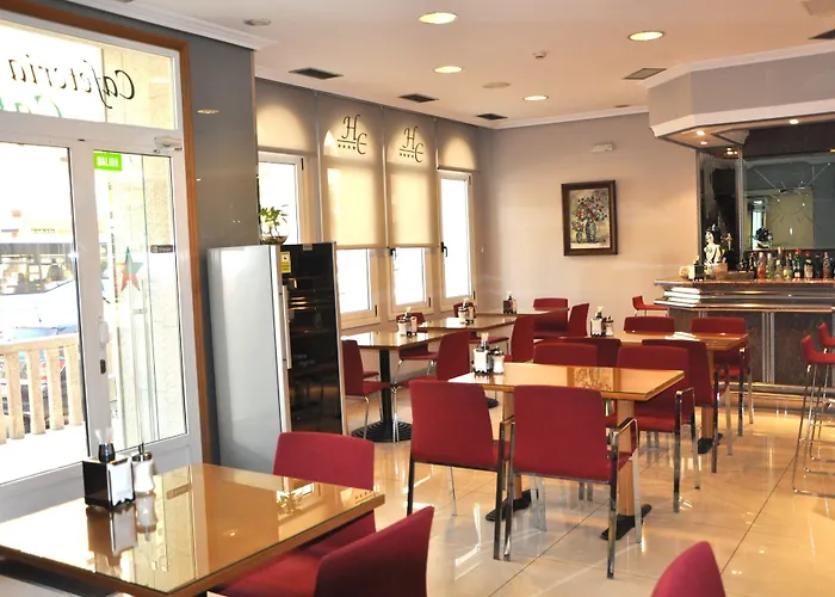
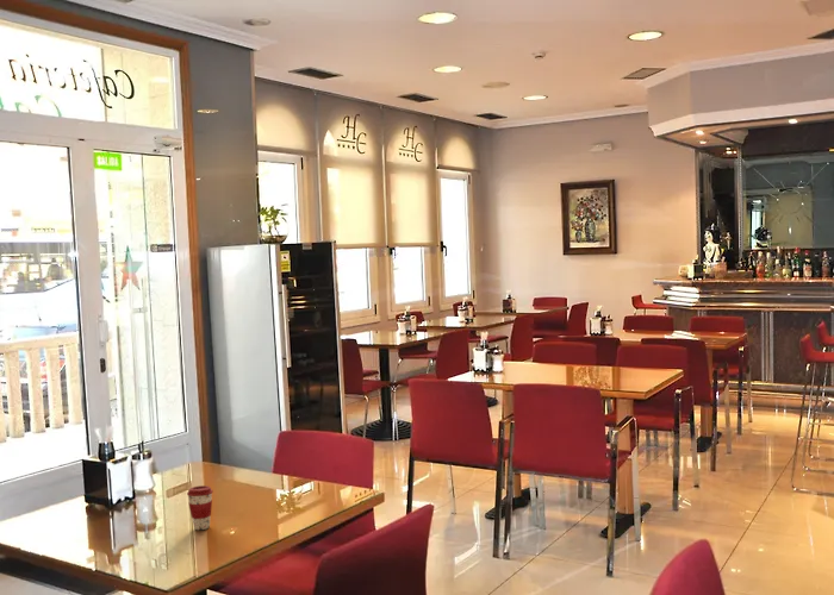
+ coffee cup [186,484,214,531]
